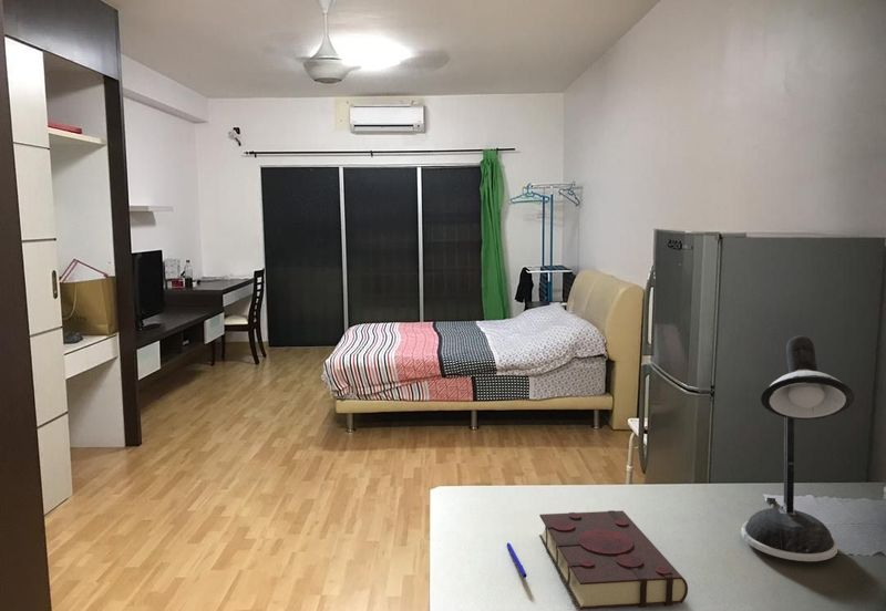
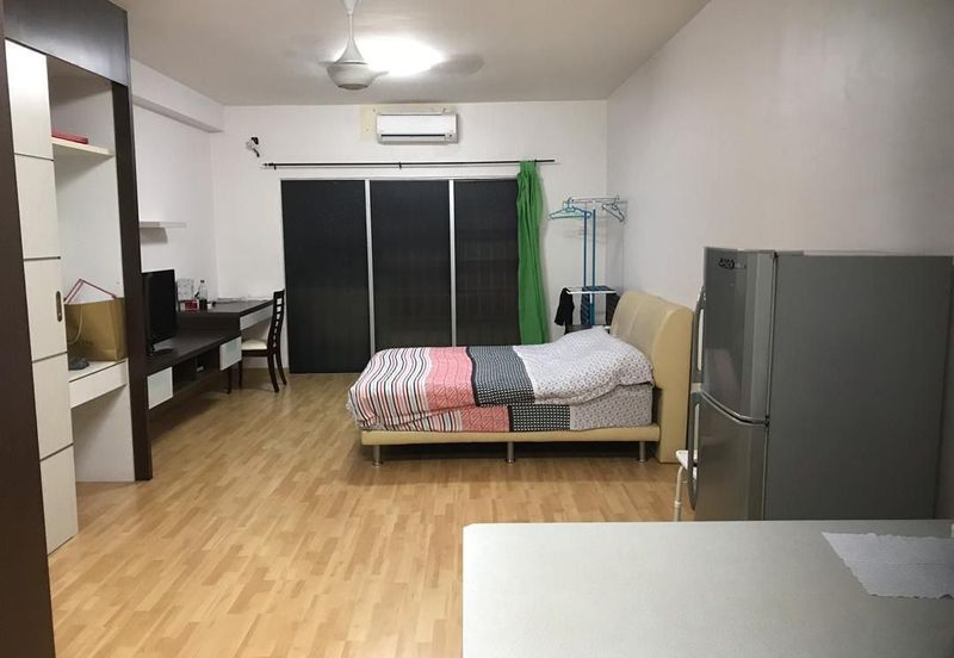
- desk lamp [740,334,855,562]
- pen [506,541,528,579]
- book [538,509,689,611]
